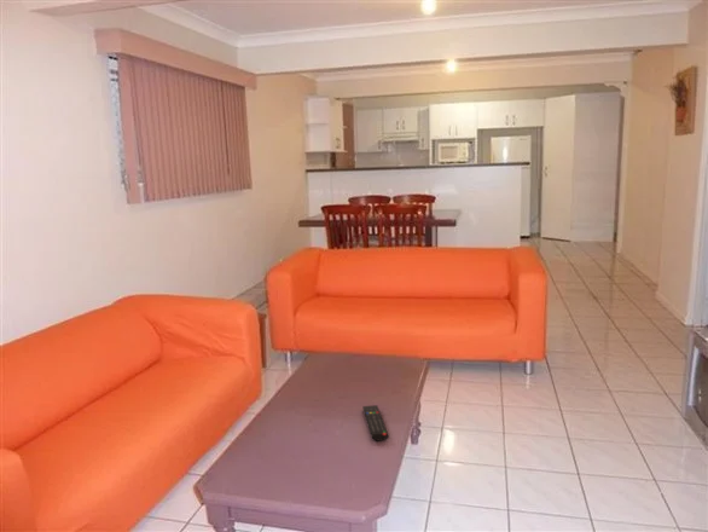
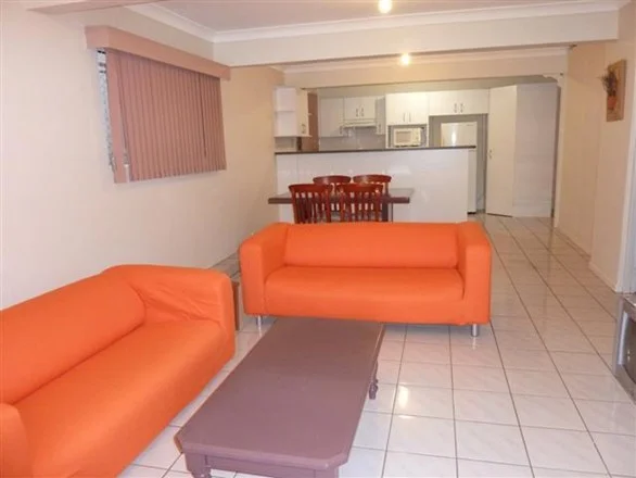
- remote control [361,404,390,443]
